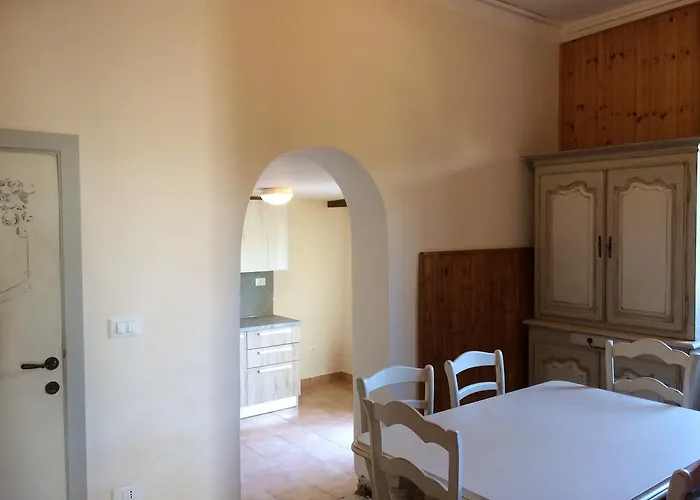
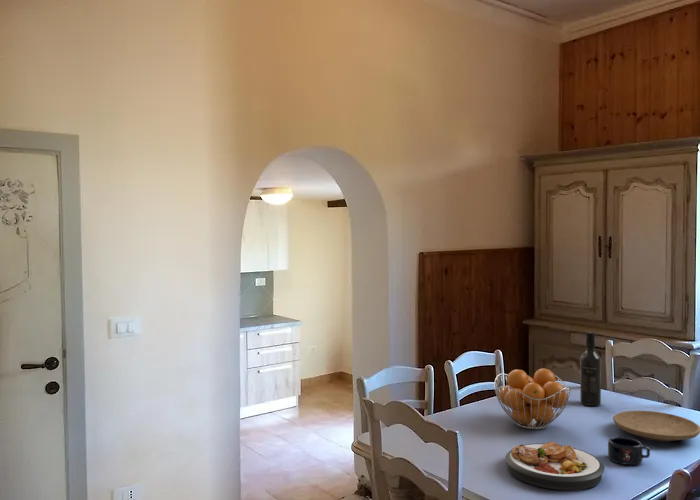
+ mug [607,435,651,466]
+ plate [612,410,700,443]
+ wine bottle [579,331,602,407]
+ plate [504,441,605,491]
+ fruit basket [493,367,572,430]
